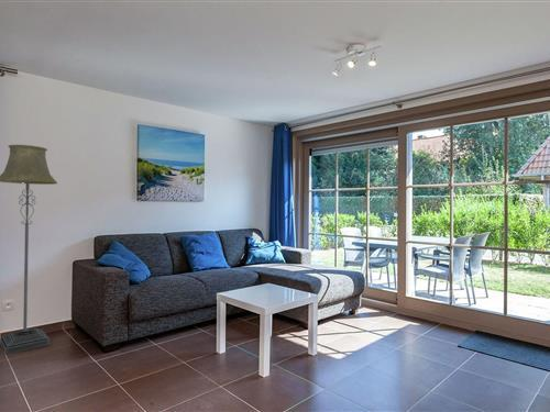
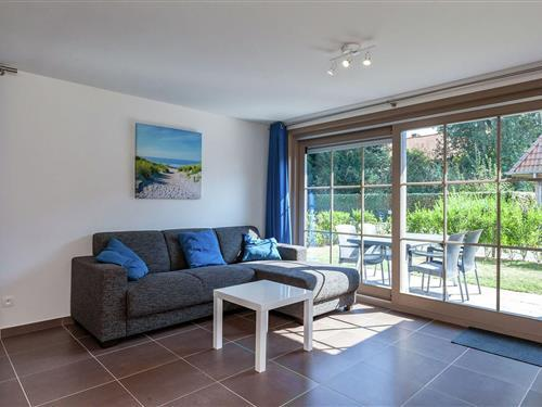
- floor lamp [0,144,58,356]
